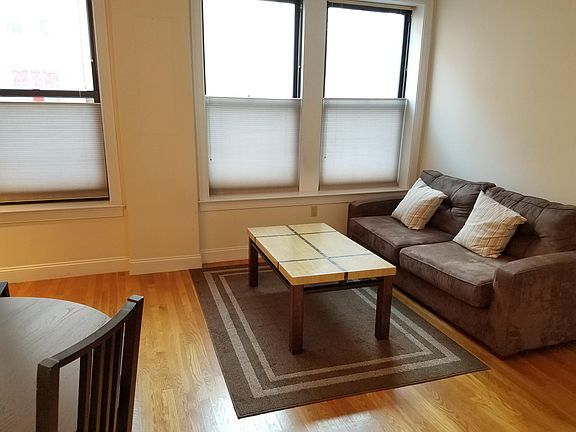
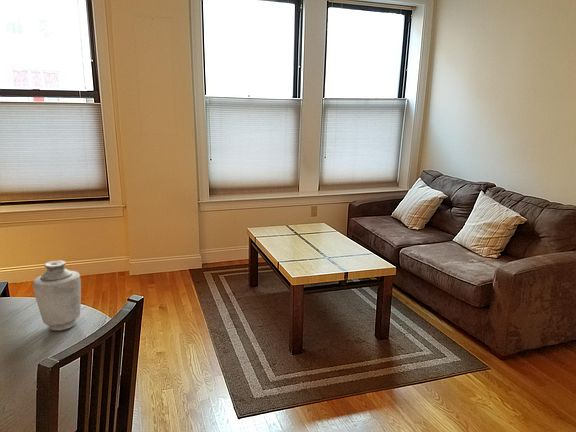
+ vase [32,259,82,332]
